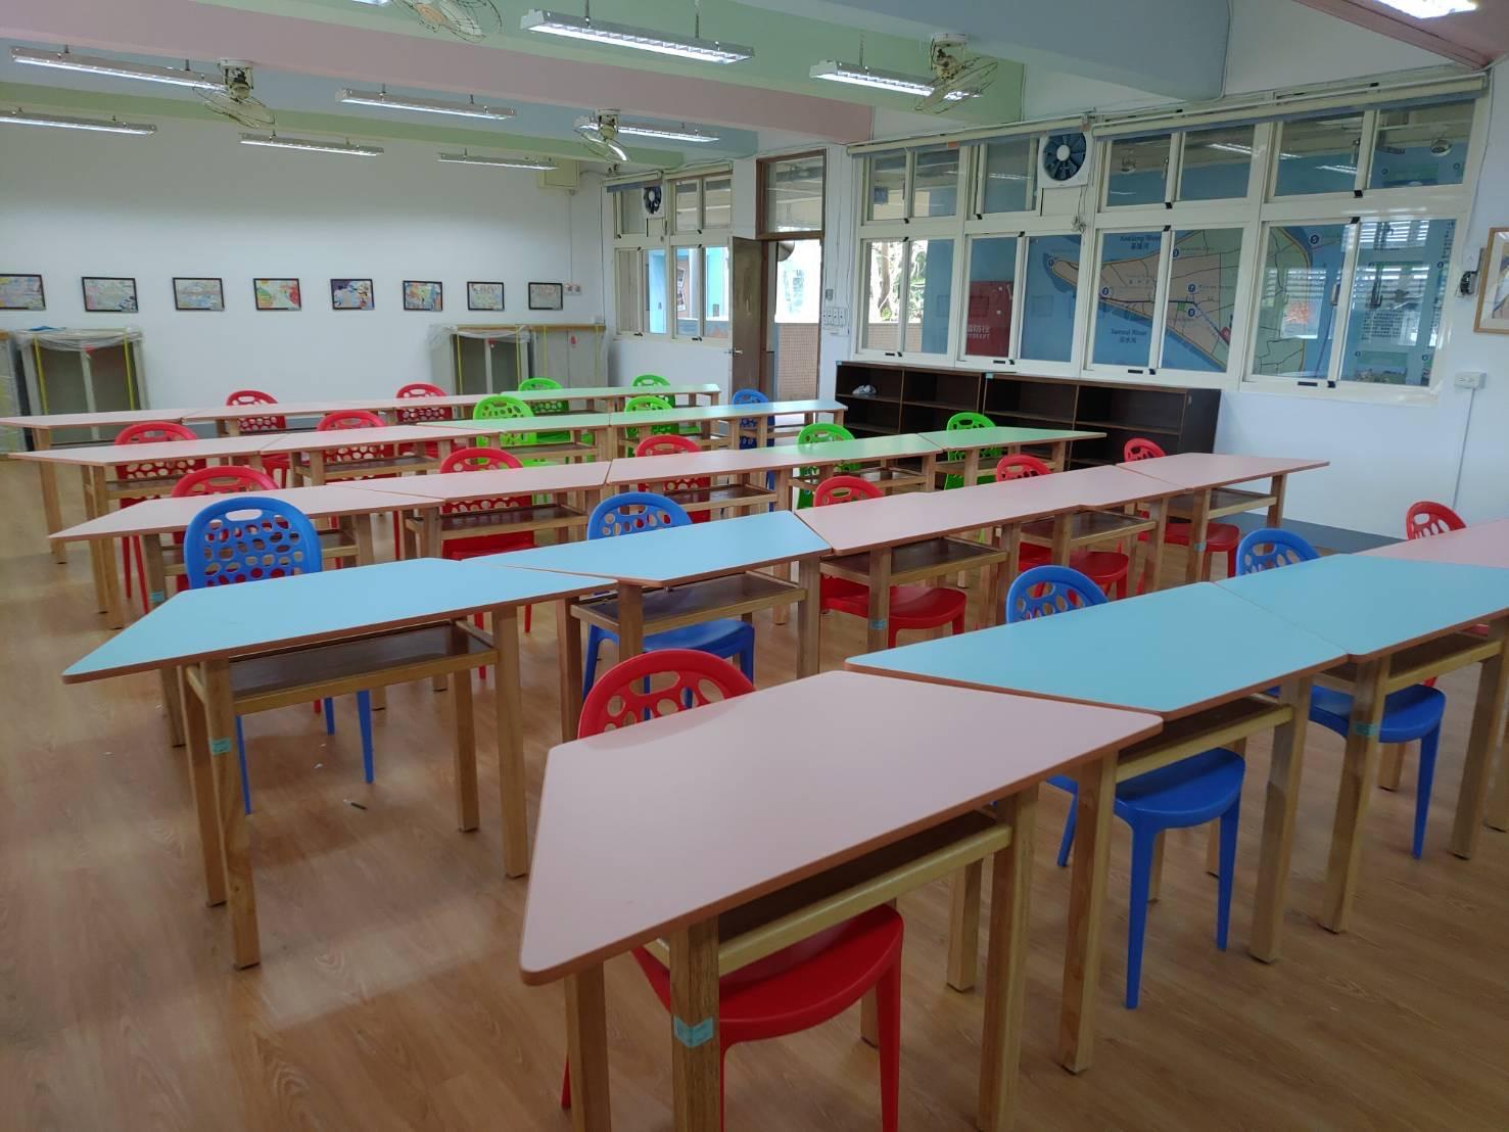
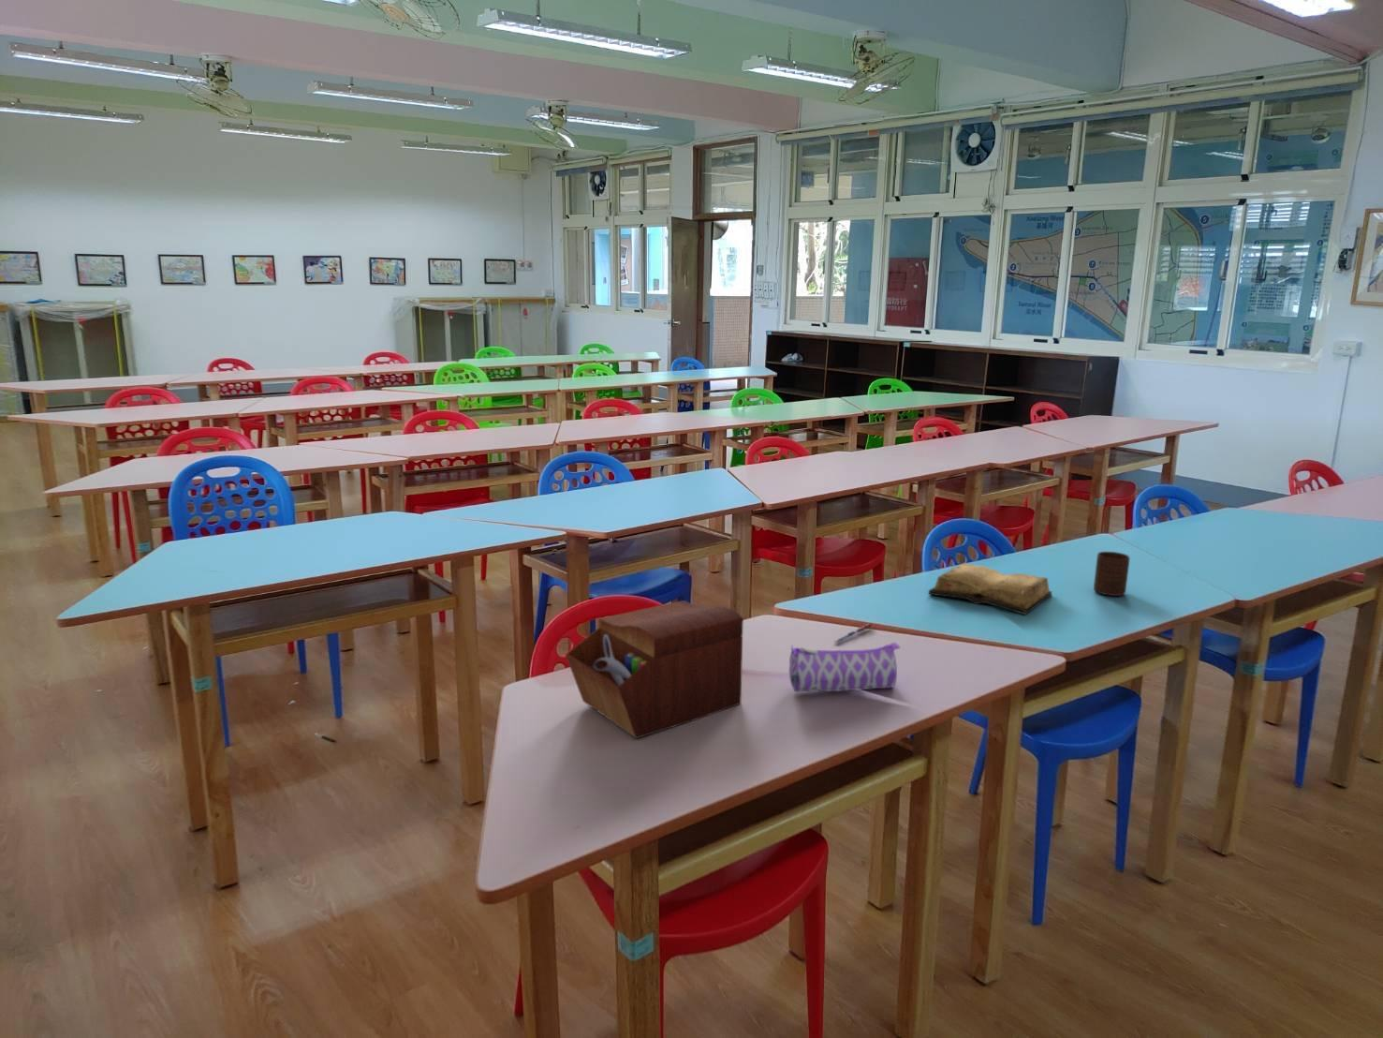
+ sewing box [565,600,744,739]
+ pencil case [788,642,901,693]
+ pen [835,623,874,643]
+ cup [1093,551,1131,596]
+ diary [927,562,1053,615]
